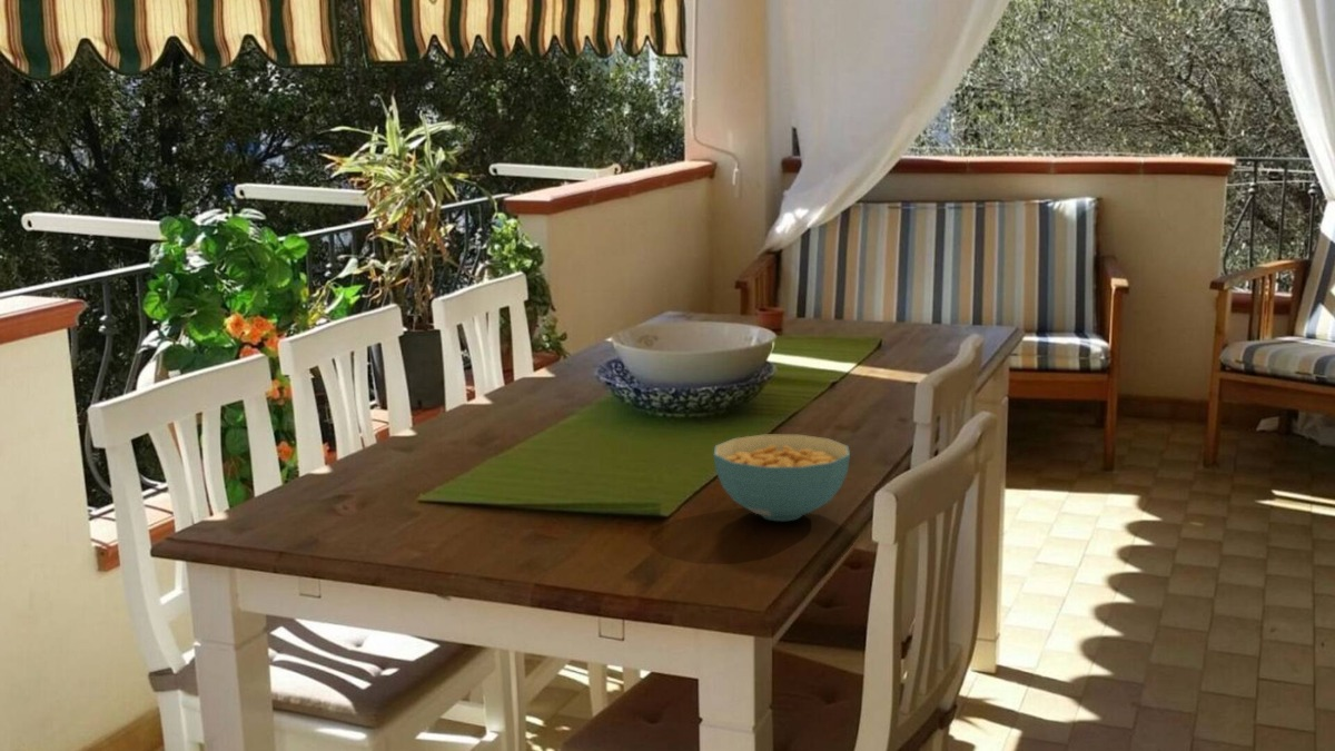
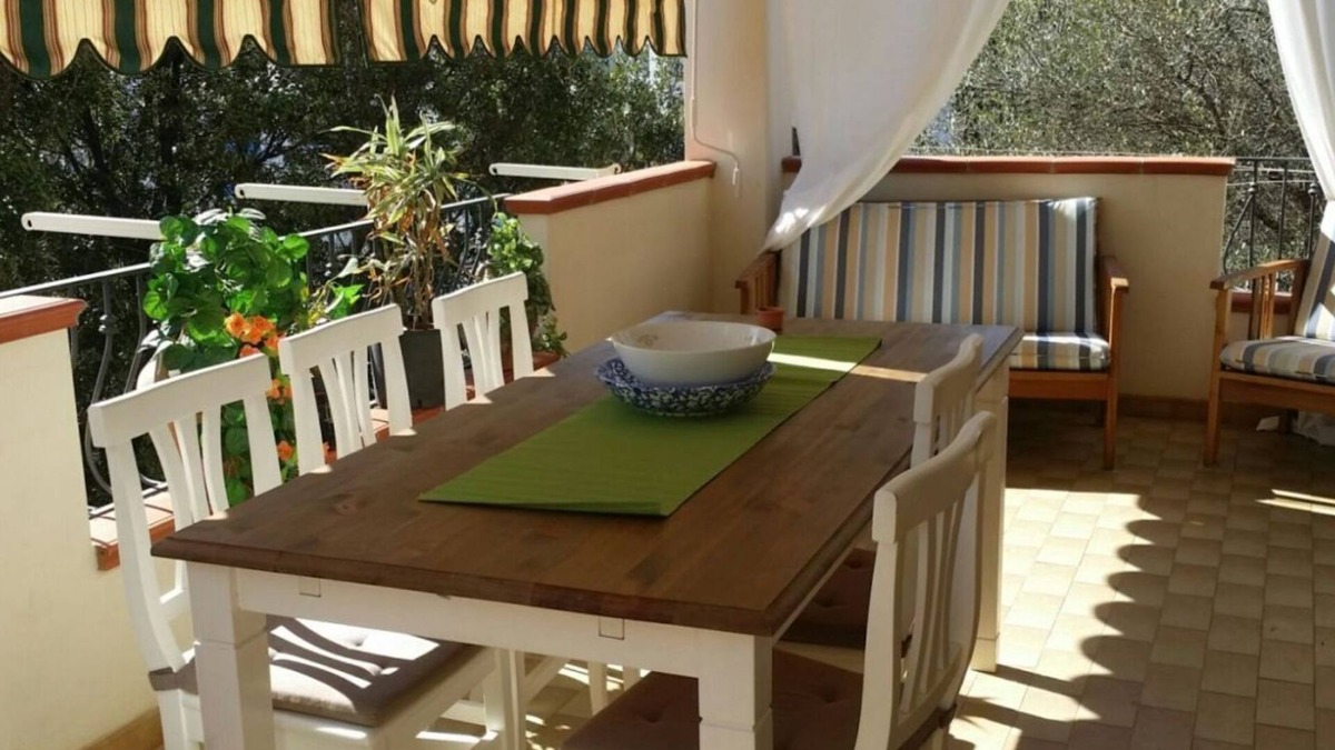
- cereal bowl [712,434,851,522]
